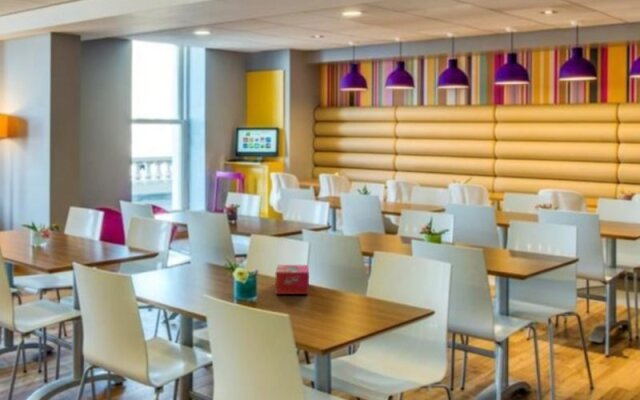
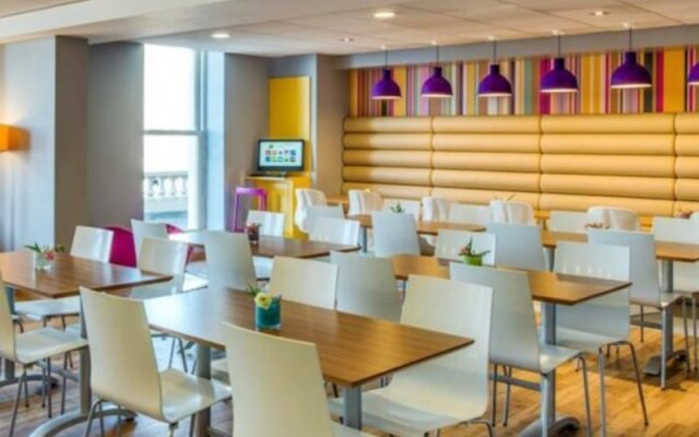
- tissue box [275,264,310,295]
